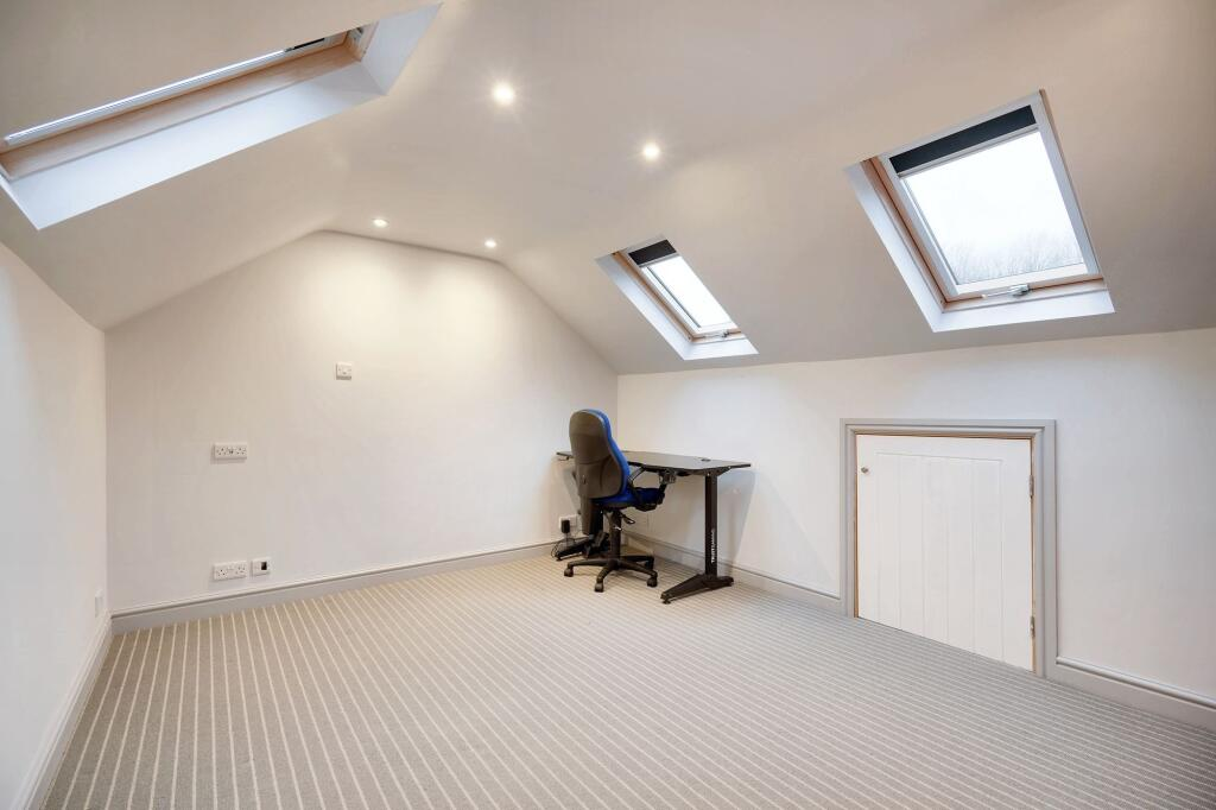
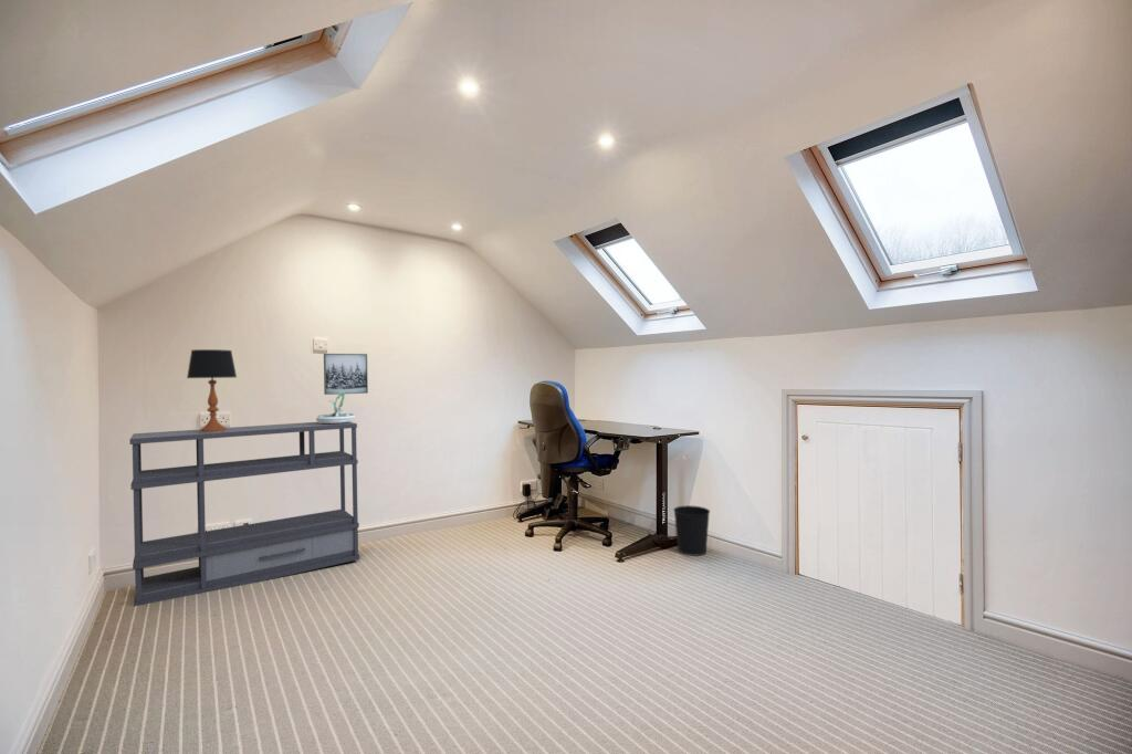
+ bookshelf [128,421,360,607]
+ wall art [323,353,369,396]
+ wastebasket [672,504,711,557]
+ potted plant [315,391,356,423]
+ table lamp [186,348,238,432]
